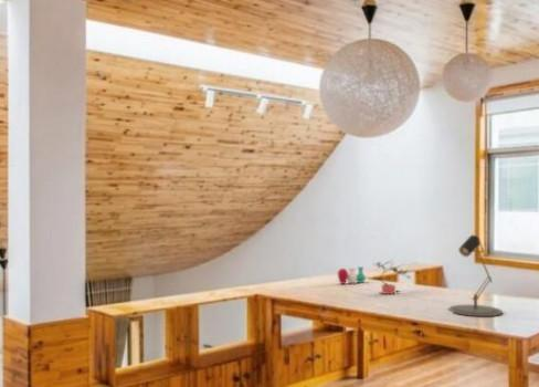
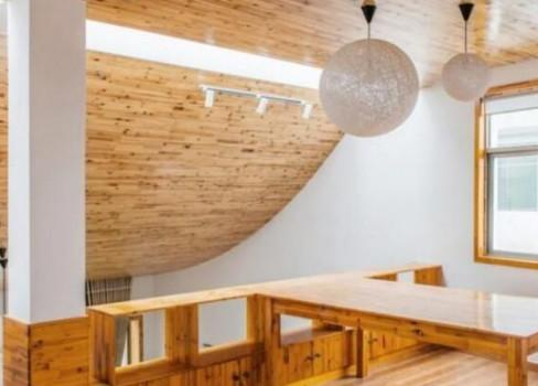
- desk lamp [447,234,504,317]
- potted plant [372,259,411,295]
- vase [337,265,367,285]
